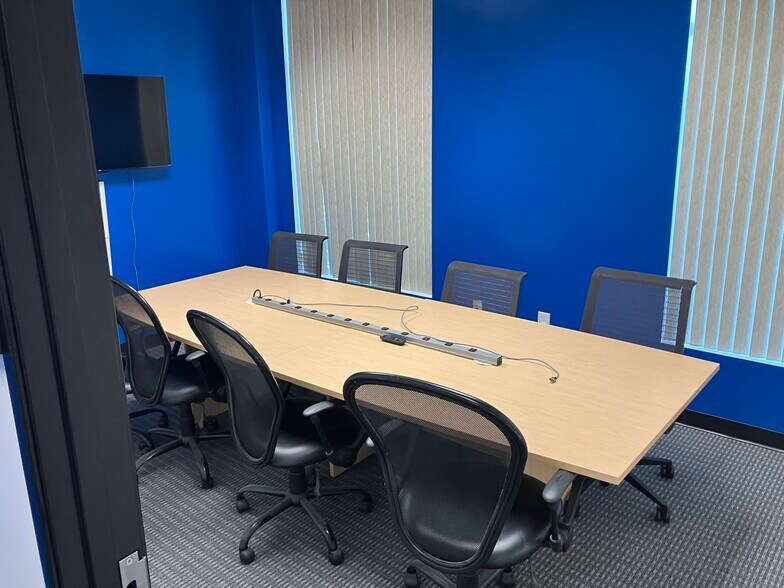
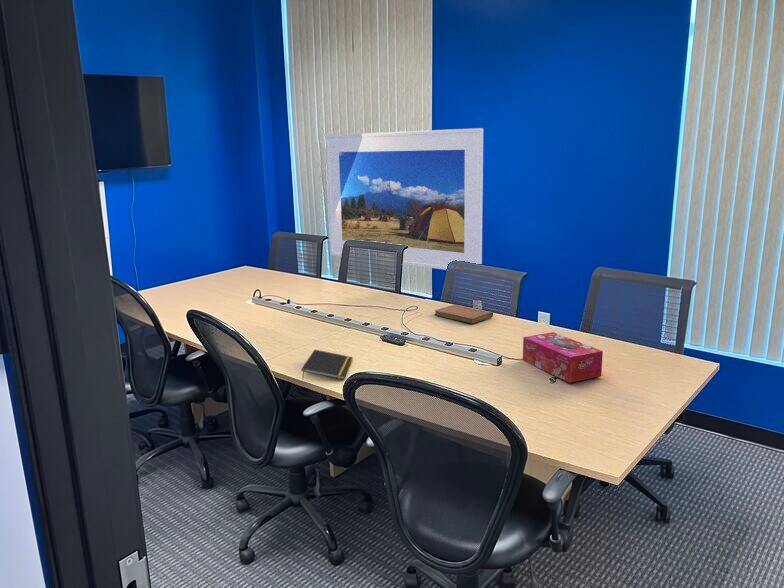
+ notepad [301,349,354,381]
+ tissue box [522,331,604,384]
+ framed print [325,127,484,271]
+ notebook [434,304,494,324]
